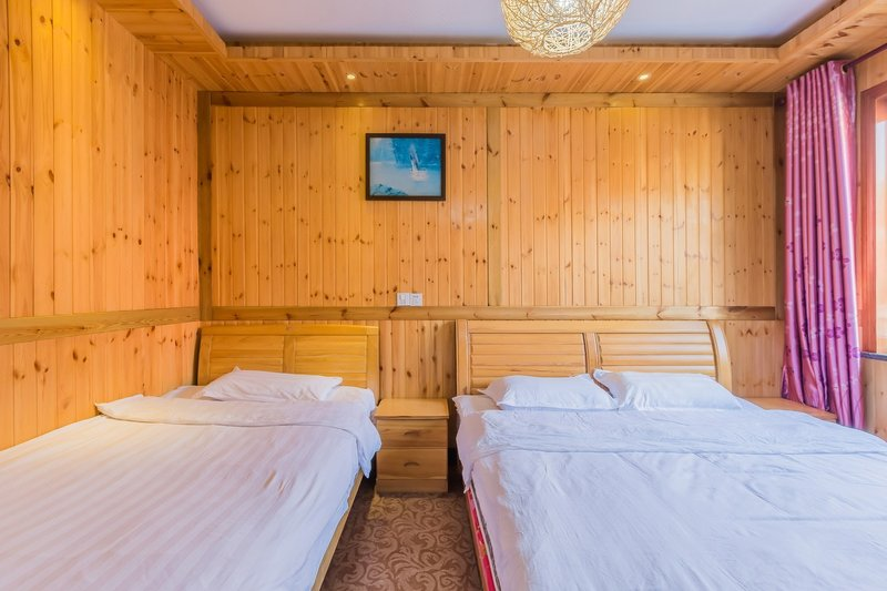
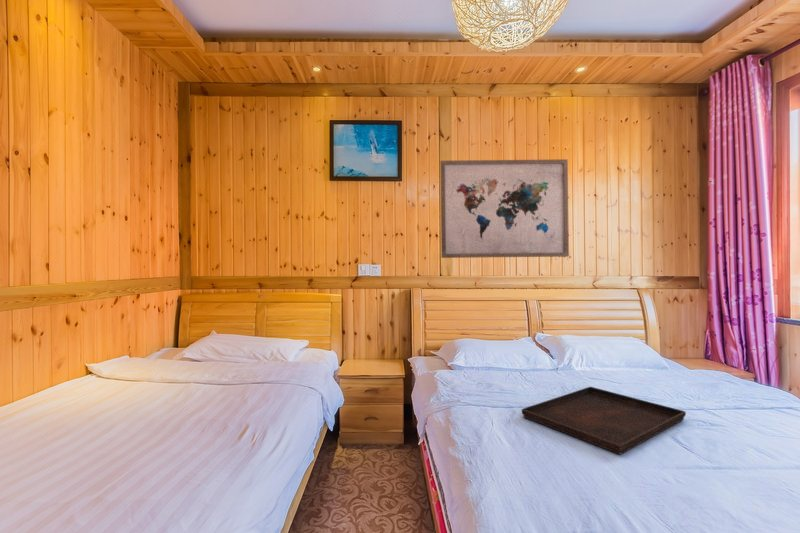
+ wall art [439,158,570,259]
+ serving tray [521,386,687,455]
